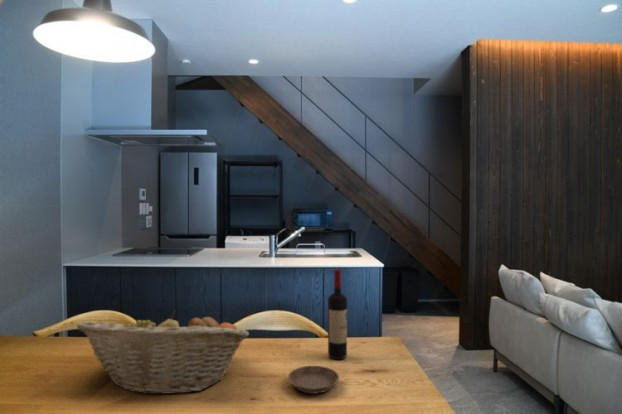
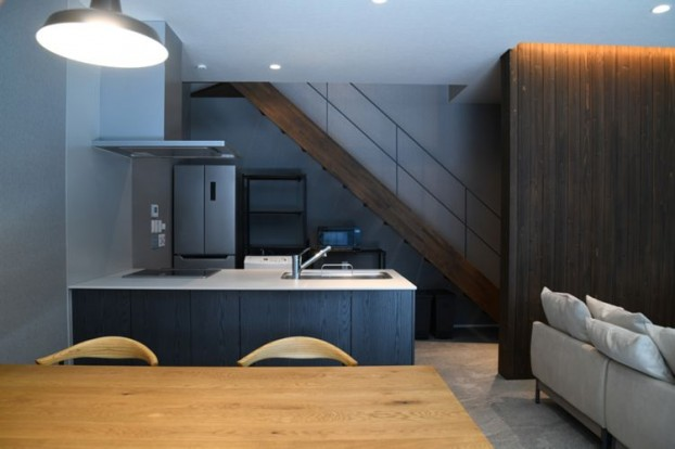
- fruit basket [76,309,250,395]
- wine bottle [327,268,348,360]
- saucer [287,365,340,395]
